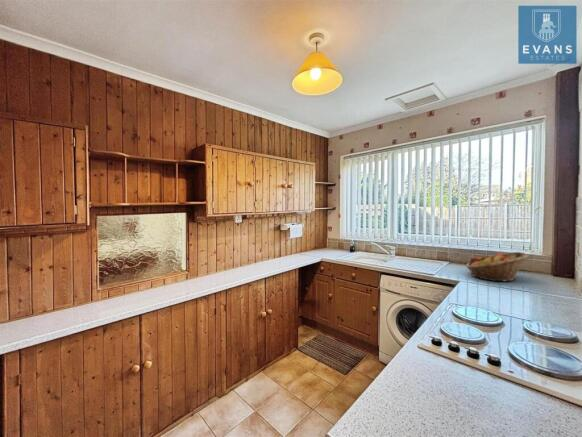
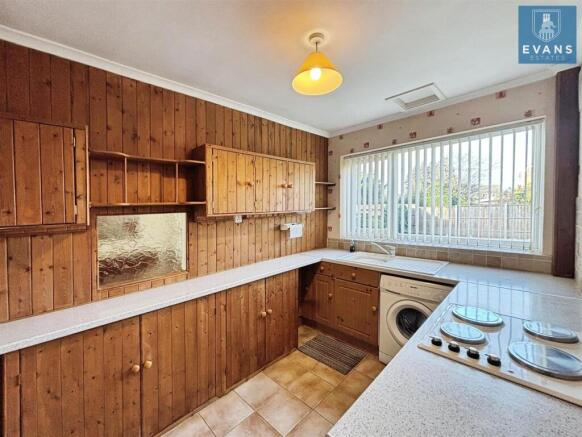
- fruit basket [465,251,530,283]
